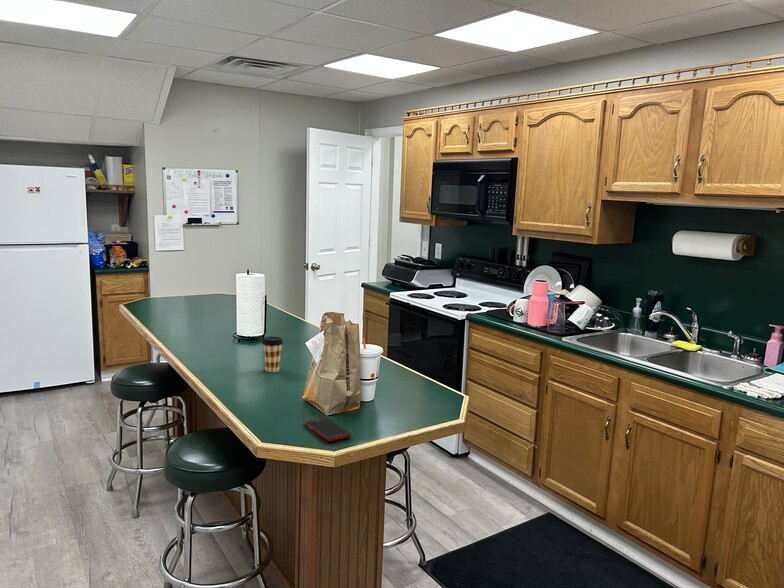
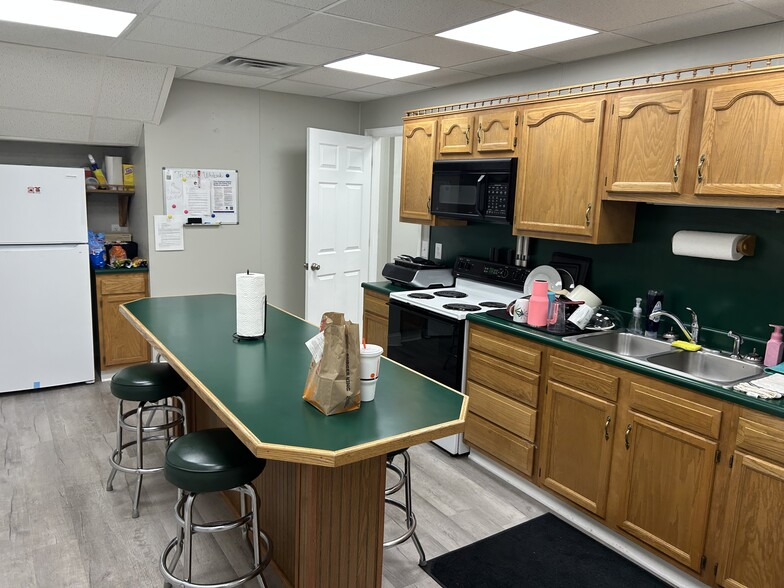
- coffee cup [261,336,284,373]
- cell phone [304,416,352,442]
